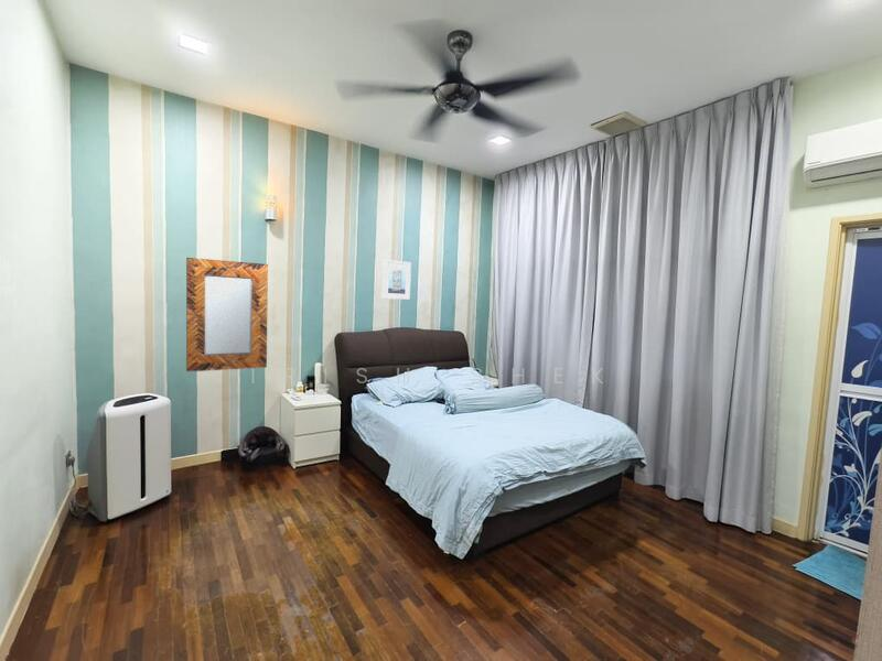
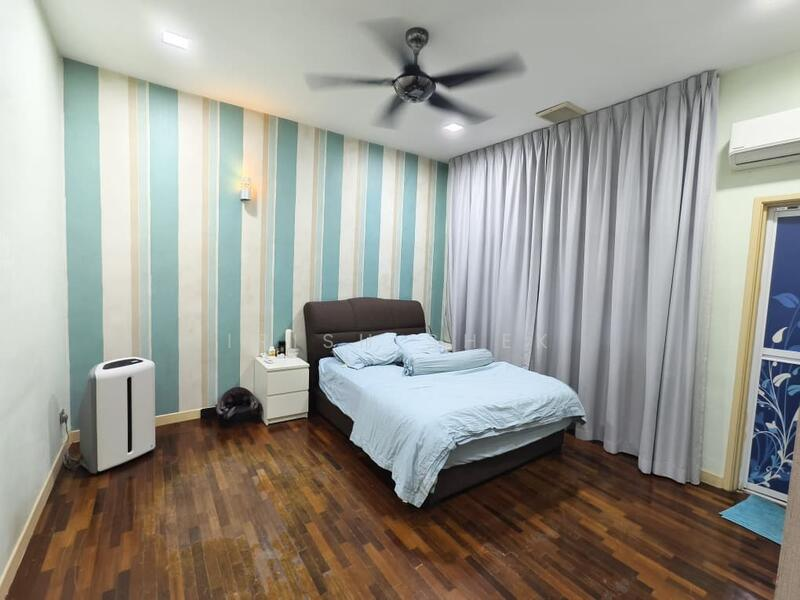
- home mirror [185,257,269,372]
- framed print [381,259,412,301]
